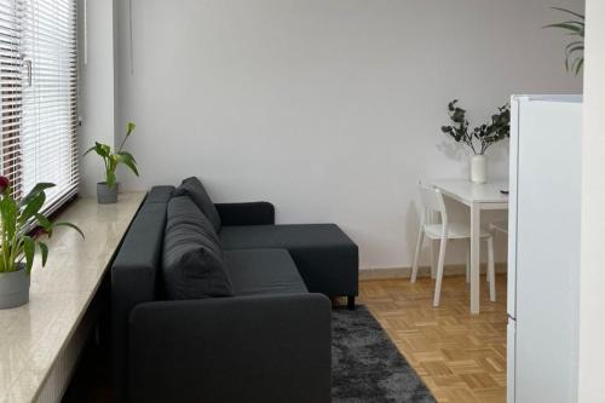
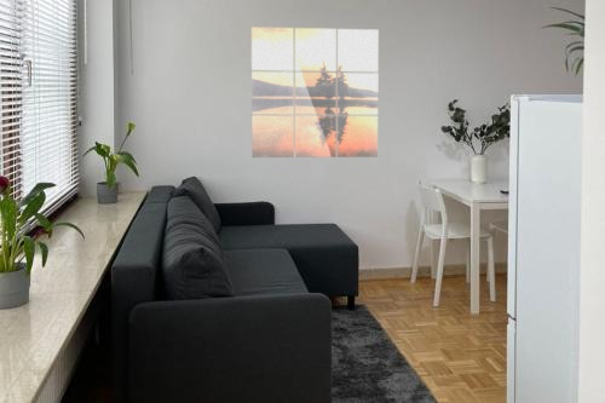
+ wall art [250,25,380,159]
